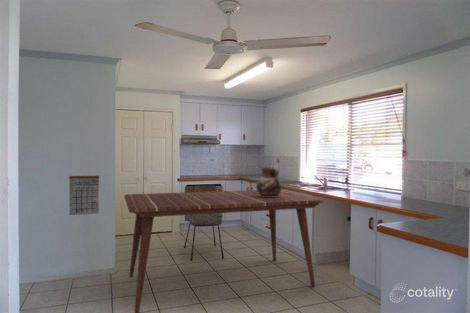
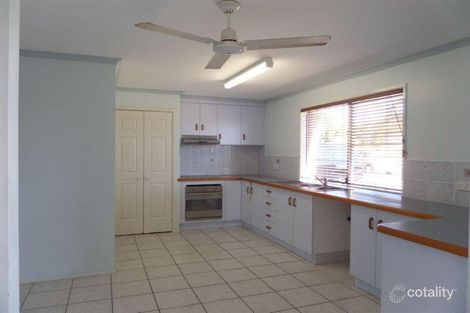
- dining table [124,189,324,313]
- calendar [68,169,100,216]
- ceramic pot [255,166,282,197]
- dining chair [183,184,225,262]
